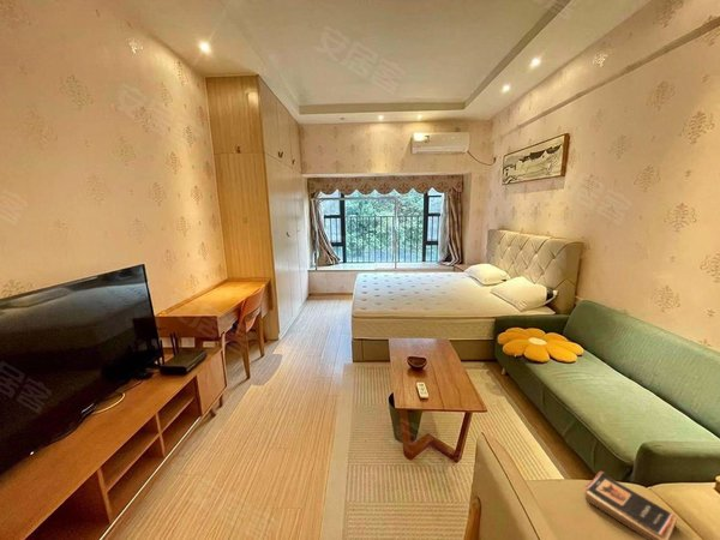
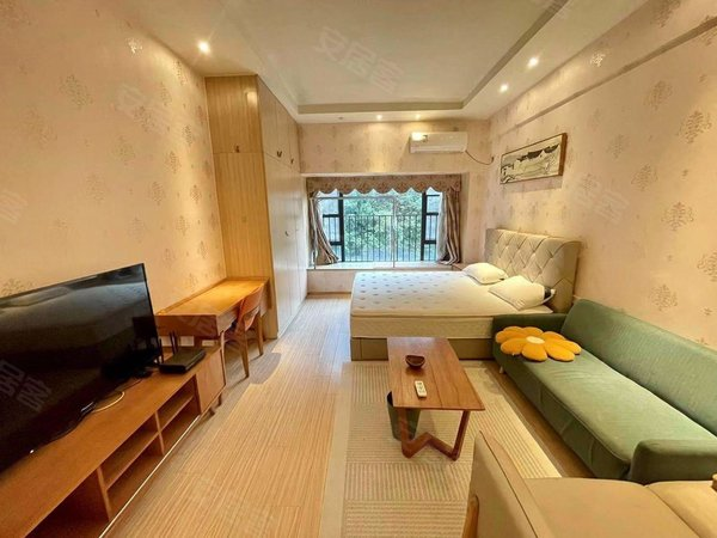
- book [584,470,678,540]
